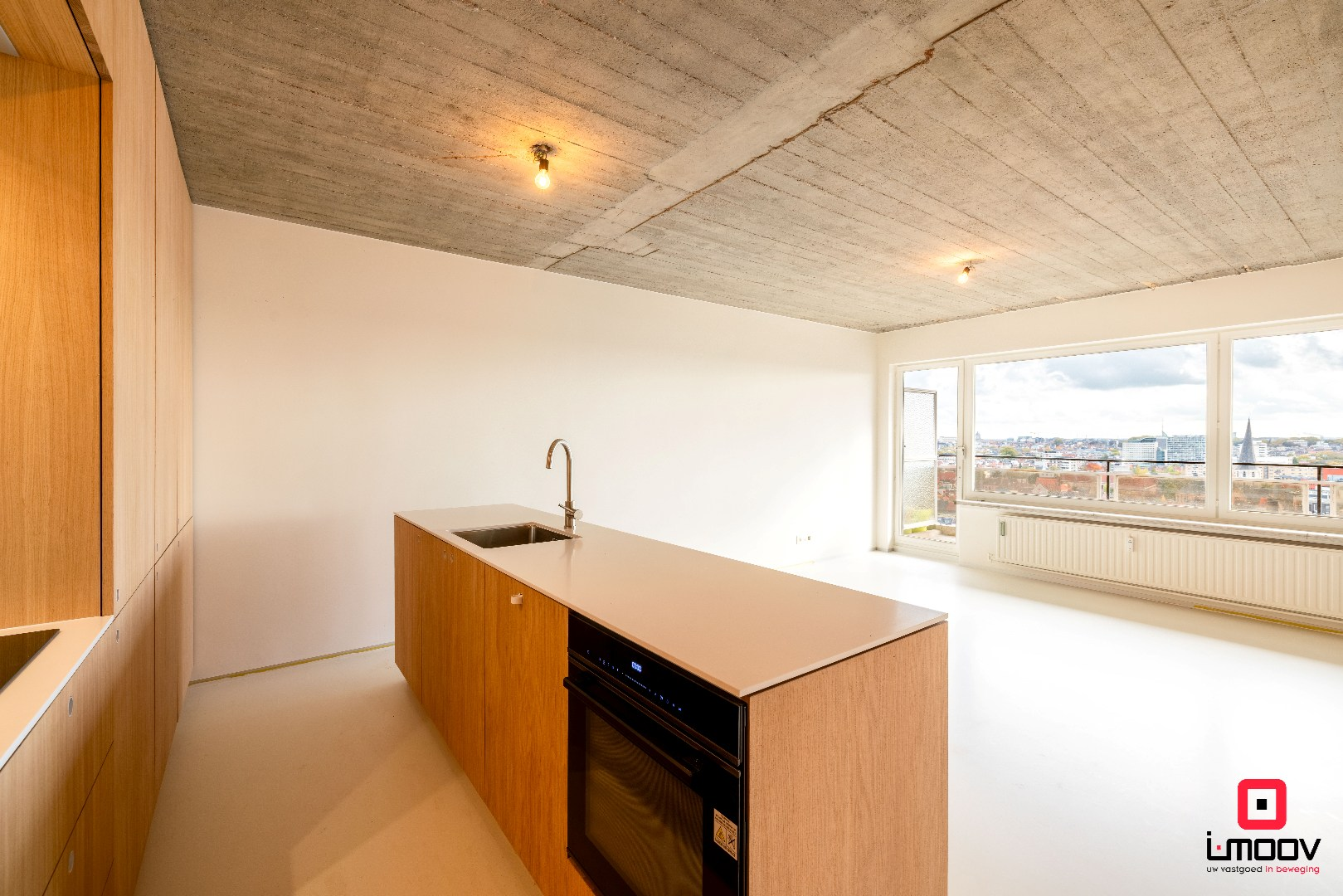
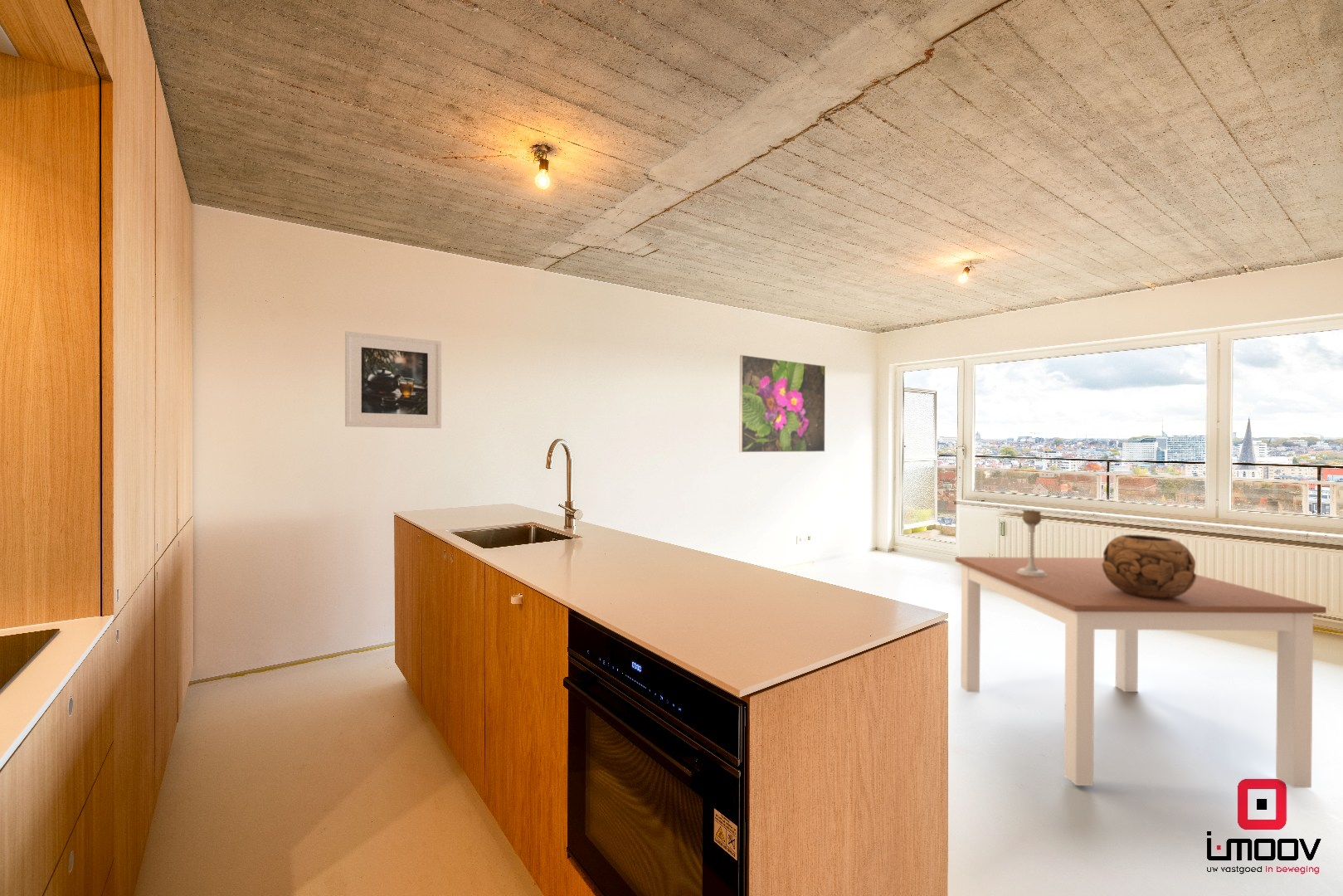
+ decorative bowl [1102,534,1197,599]
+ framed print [738,354,826,453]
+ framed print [344,331,442,429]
+ dining table [954,556,1327,789]
+ candle holder [1017,509,1047,577]
